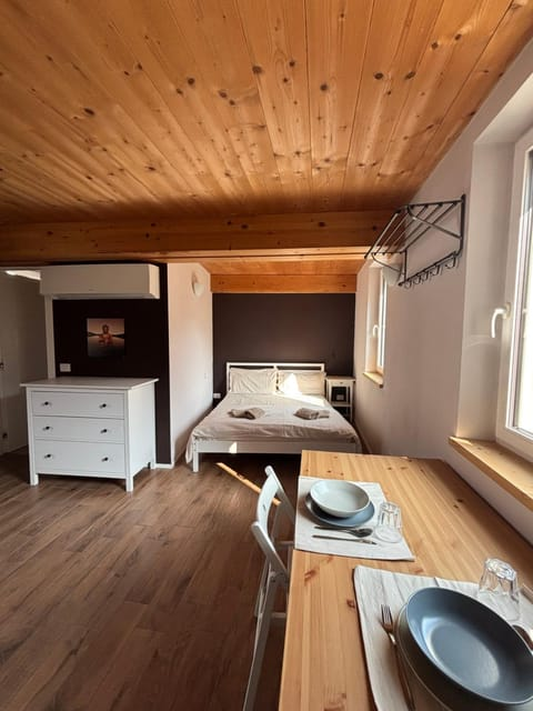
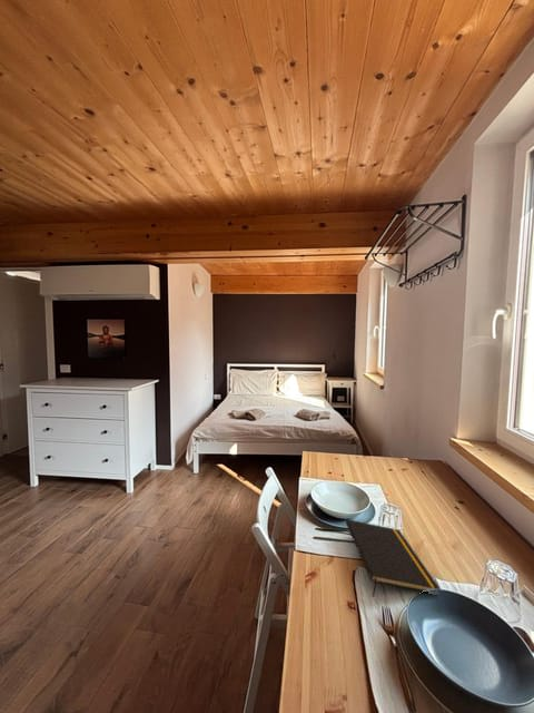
+ notepad [345,518,442,597]
